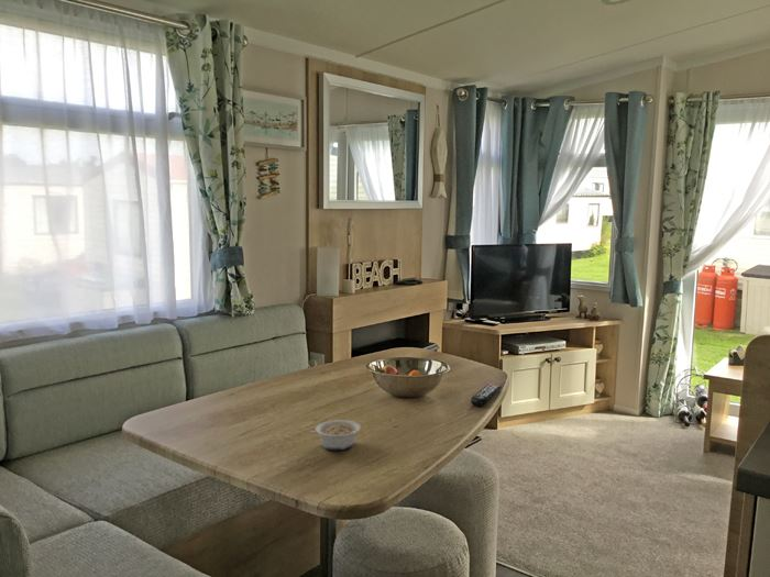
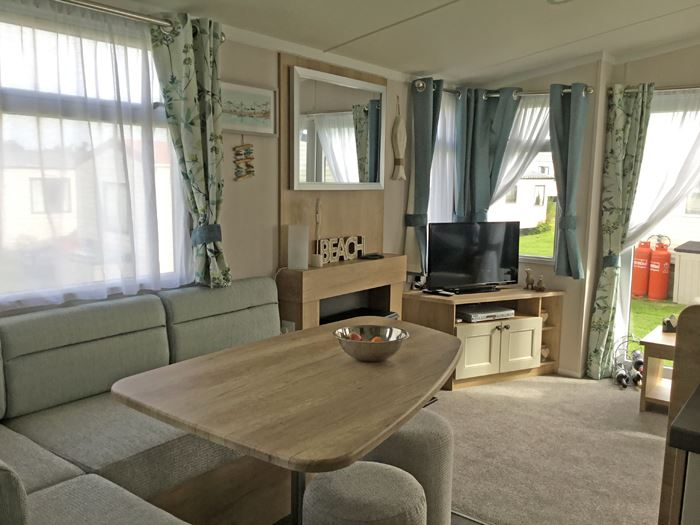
- legume [307,419,362,451]
- remote control [470,384,503,408]
